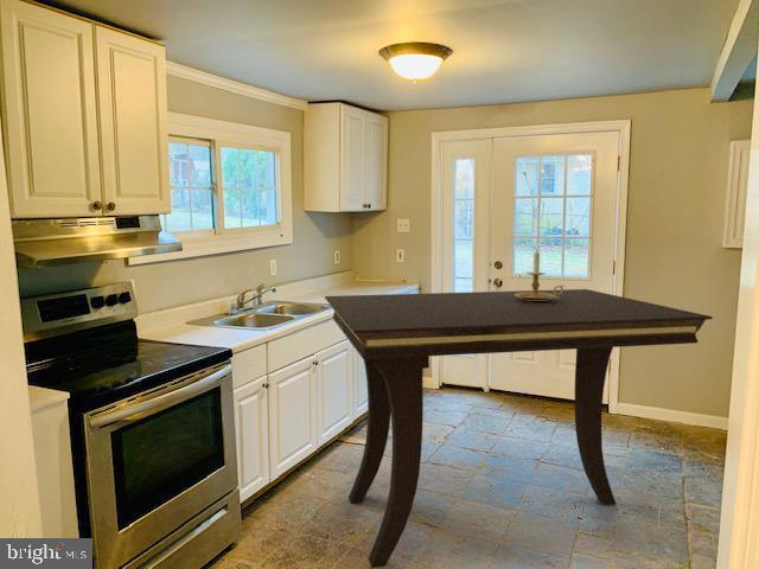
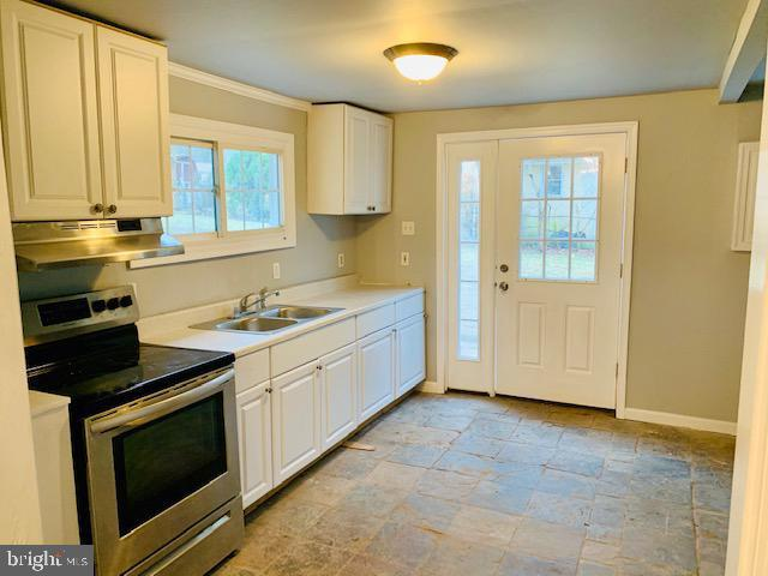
- dining table [324,288,713,569]
- candle holder [515,249,565,301]
